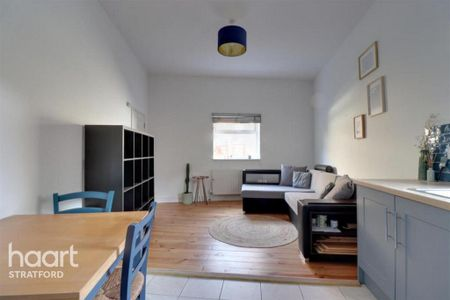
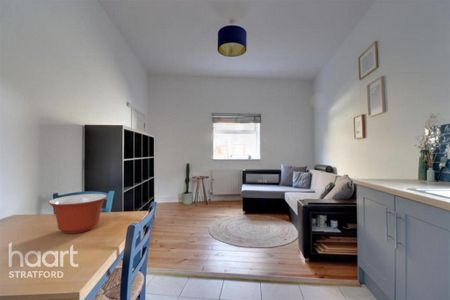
+ mixing bowl [47,193,108,235]
